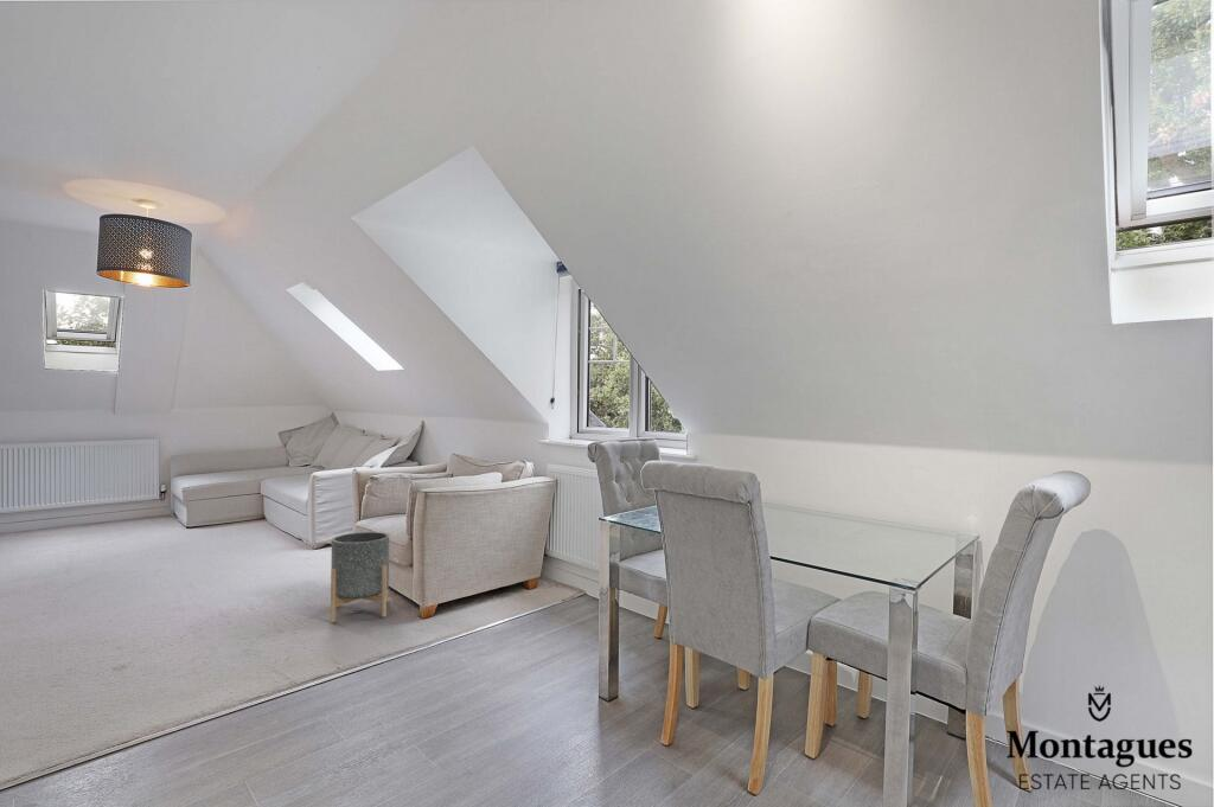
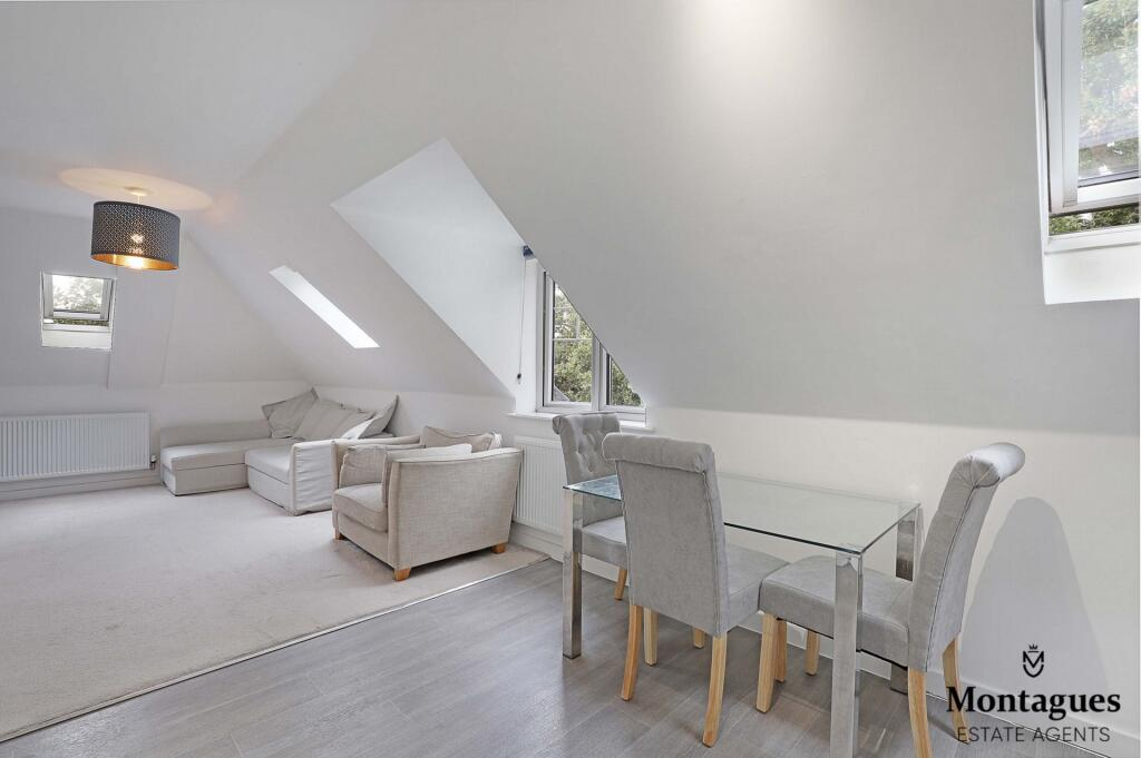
- planter [330,531,390,623]
